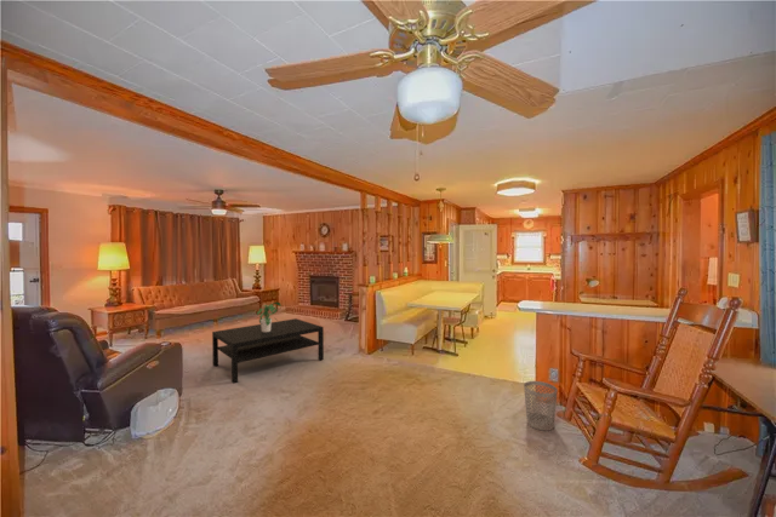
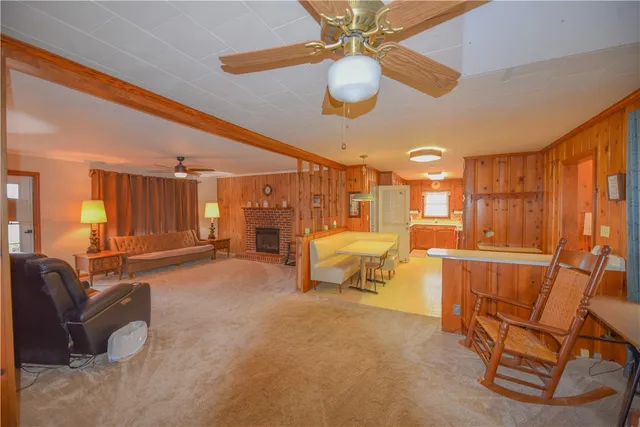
- coffee table [211,317,325,385]
- potted plant [256,300,283,332]
- wastebasket [523,380,559,432]
